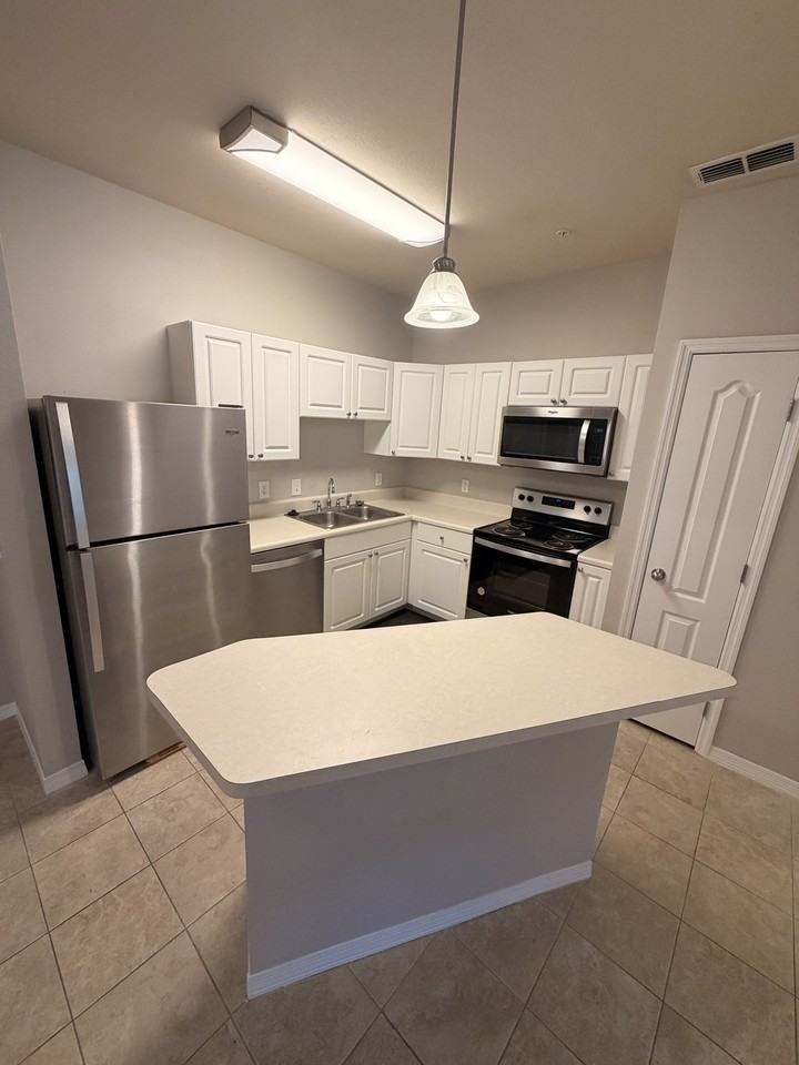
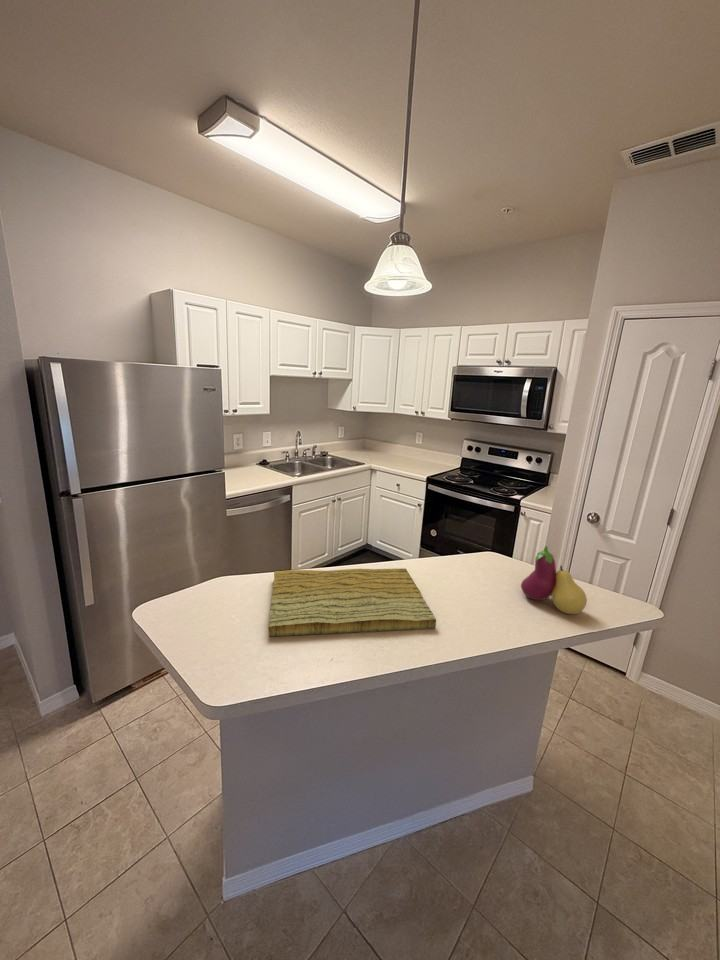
+ fruit [520,545,588,615]
+ cutting board [268,568,437,637]
